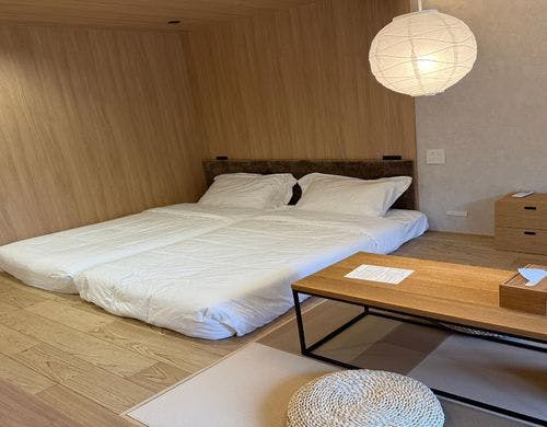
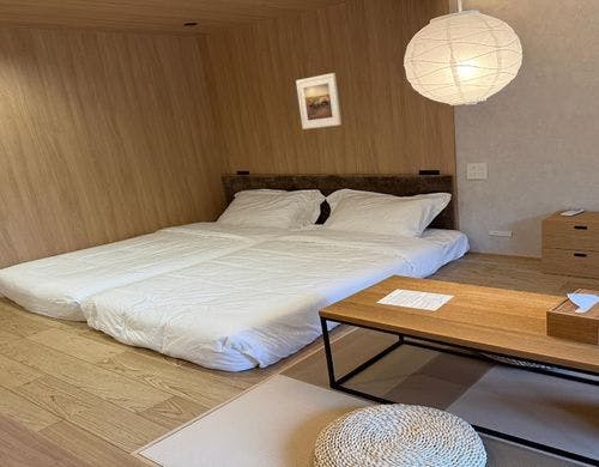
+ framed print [295,72,343,131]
